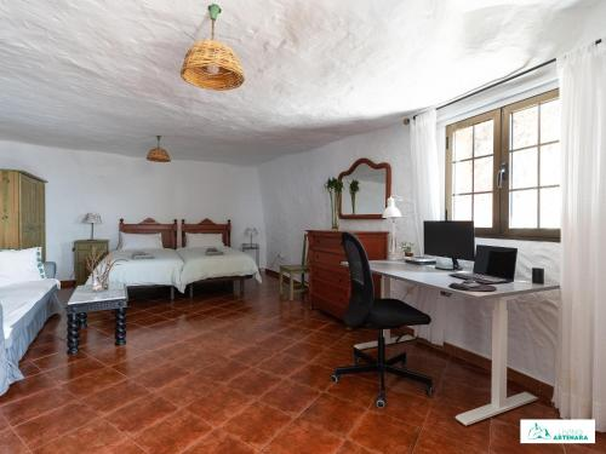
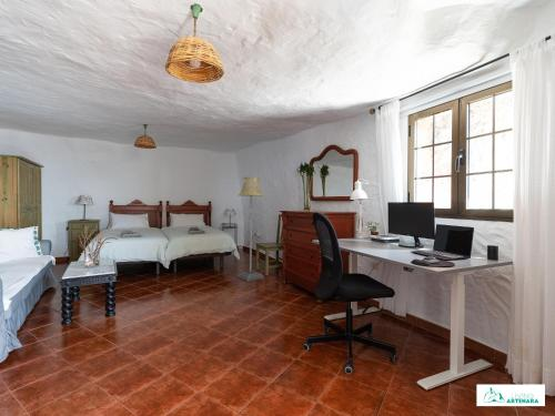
+ floor lamp [236,176,265,283]
